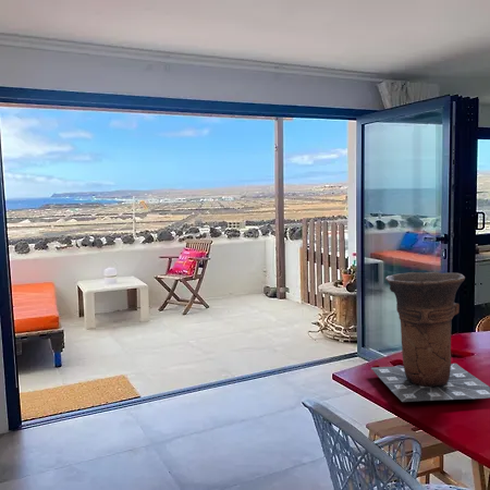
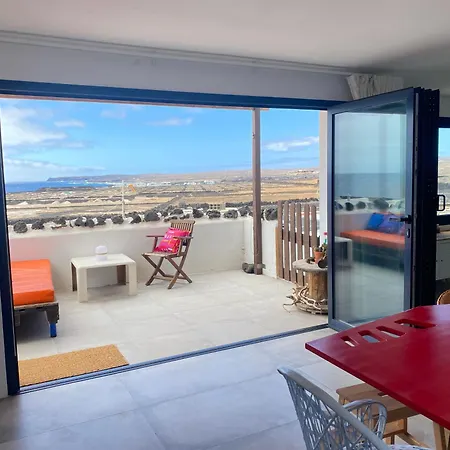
- vase [370,271,490,403]
